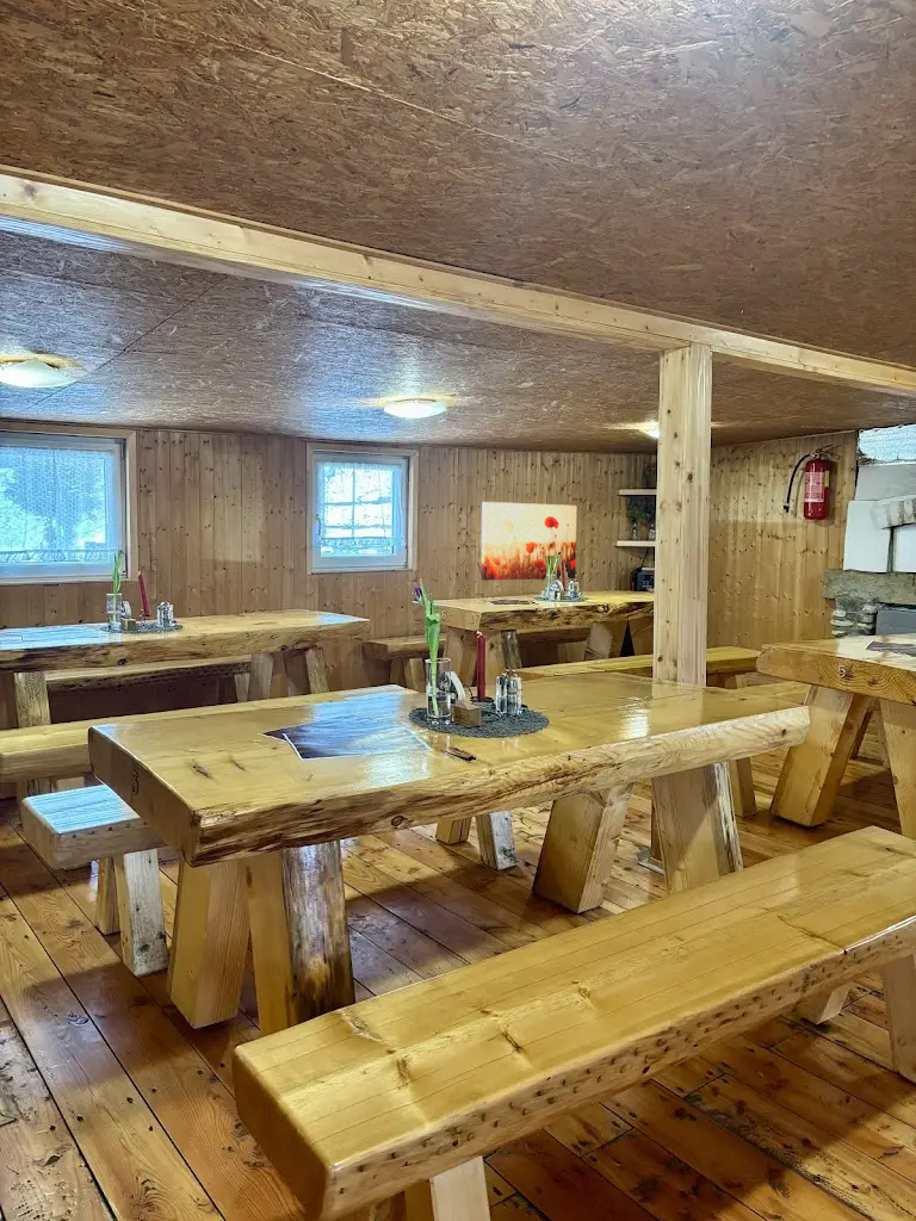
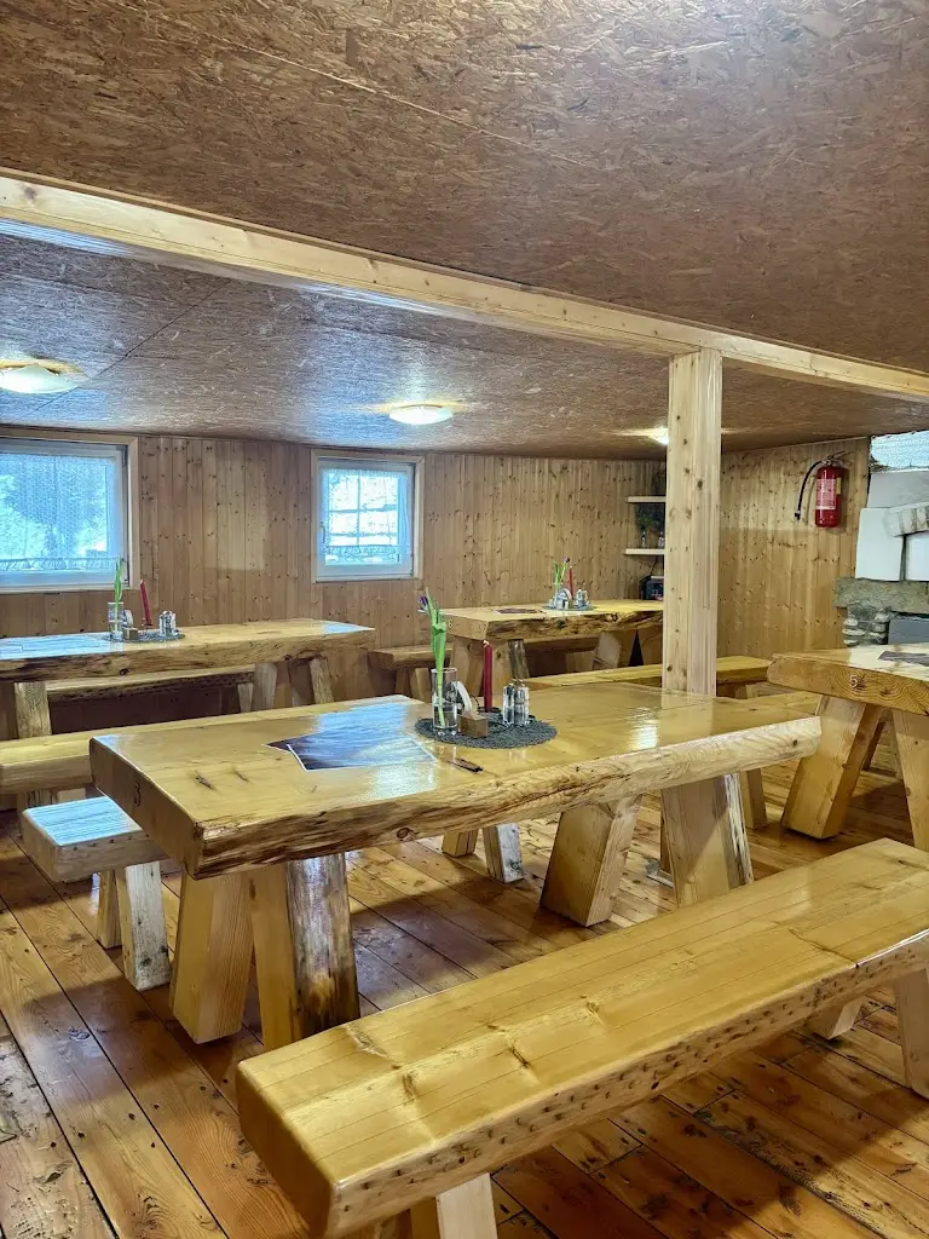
- wall art [481,501,577,581]
